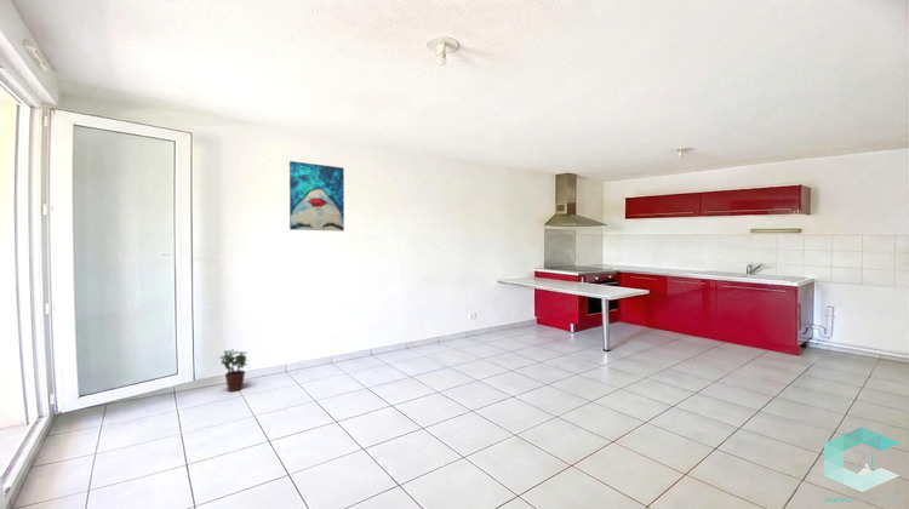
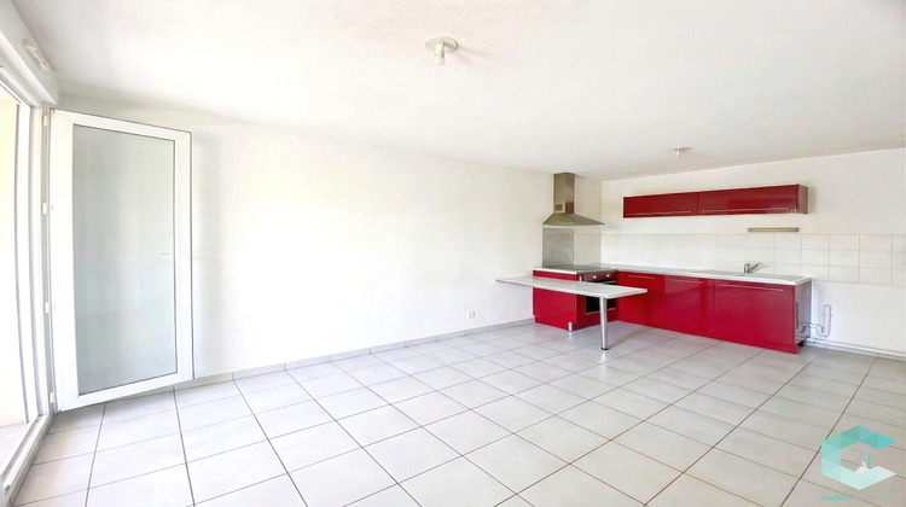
- potted plant [219,349,250,393]
- wall art [288,160,345,233]
